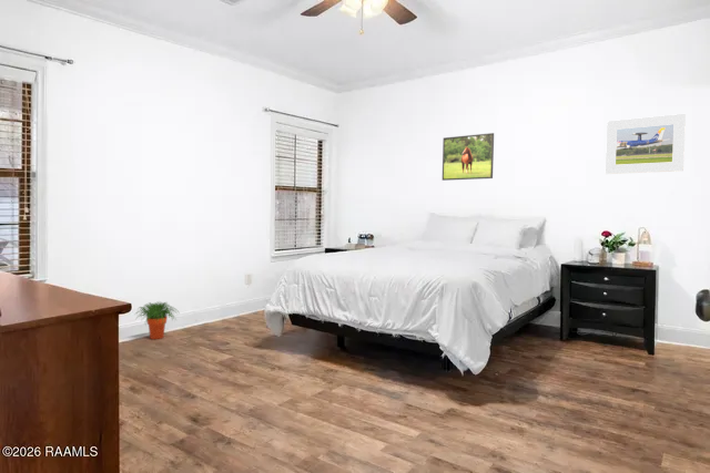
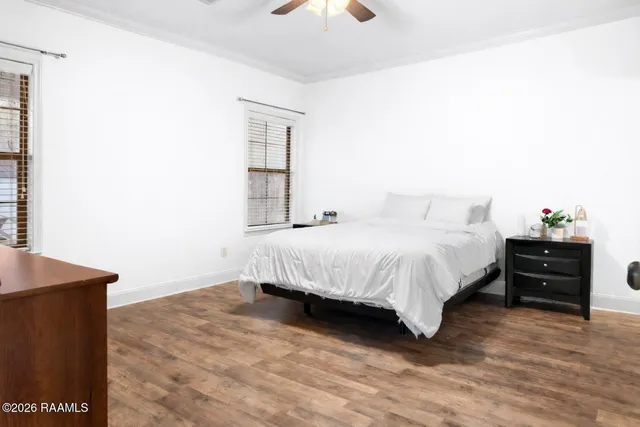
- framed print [605,113,687,175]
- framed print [442,132,495,182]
- potted plant [133,300,181,340]
